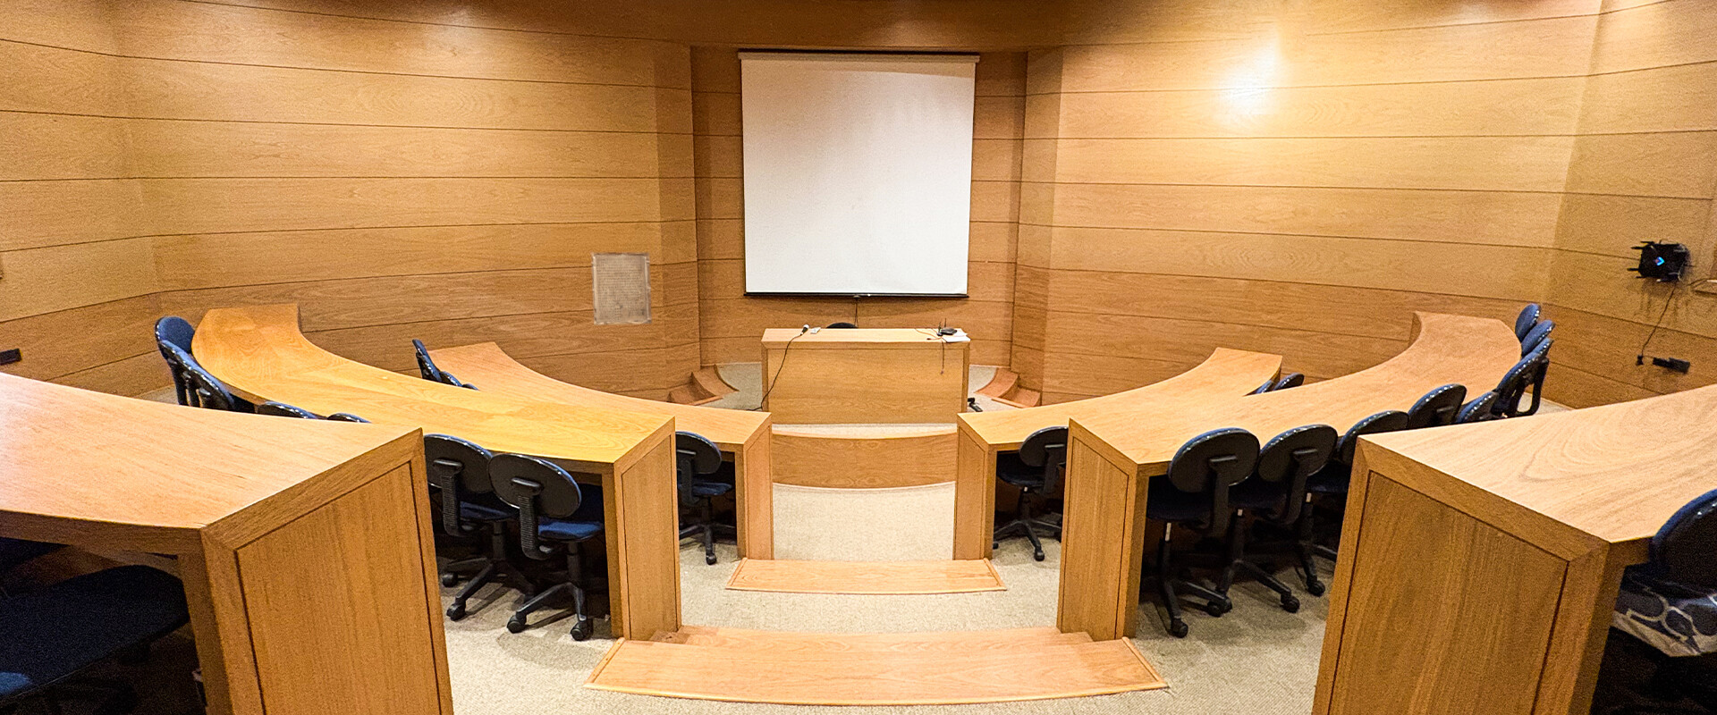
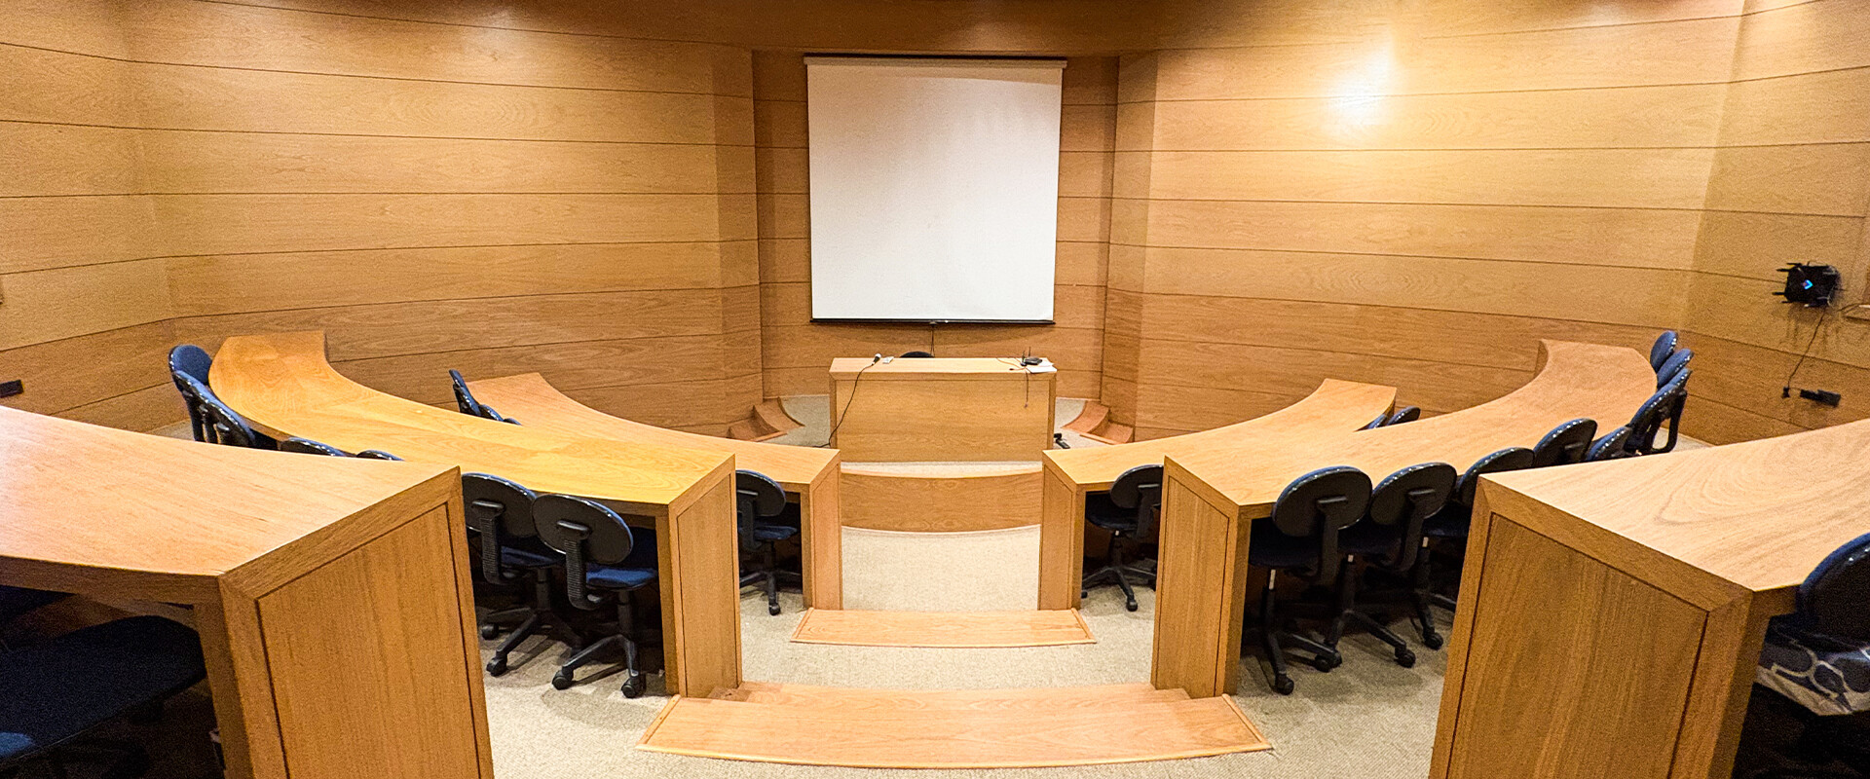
- stone plaque [590,251,653,326]
